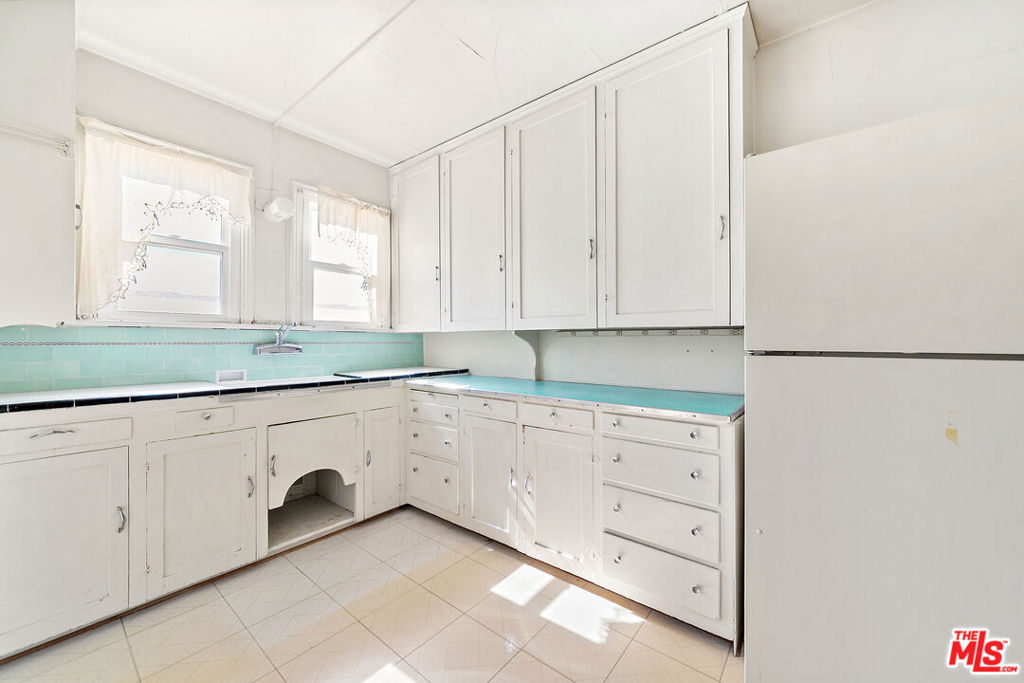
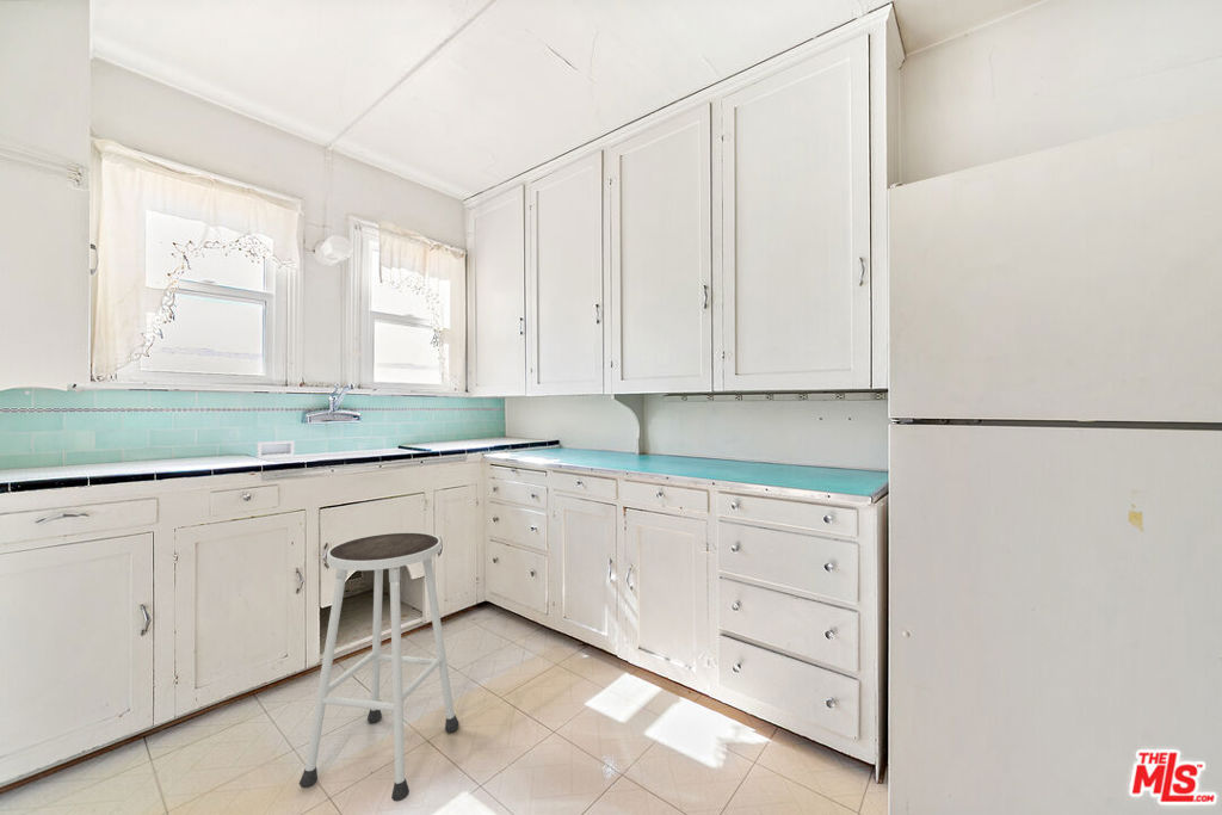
+ stool [298,531,461,803]
